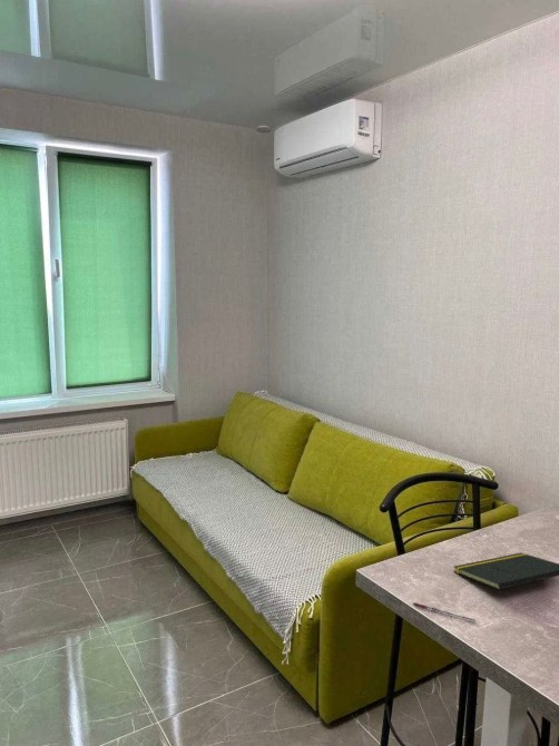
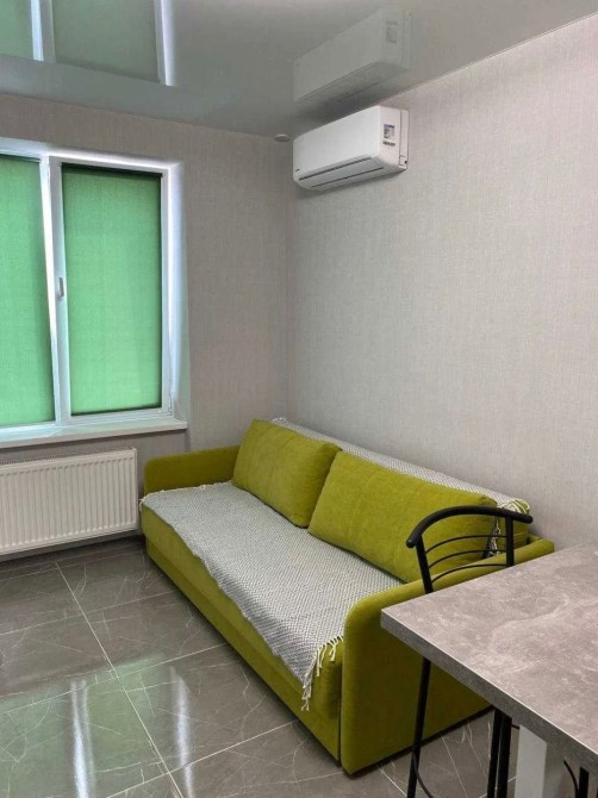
- pen [412,601,477,622]
- notepad [453,551,559,590]
